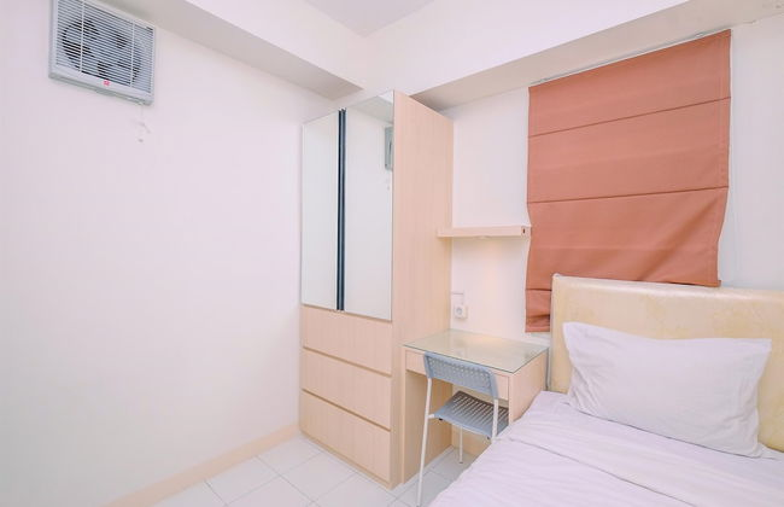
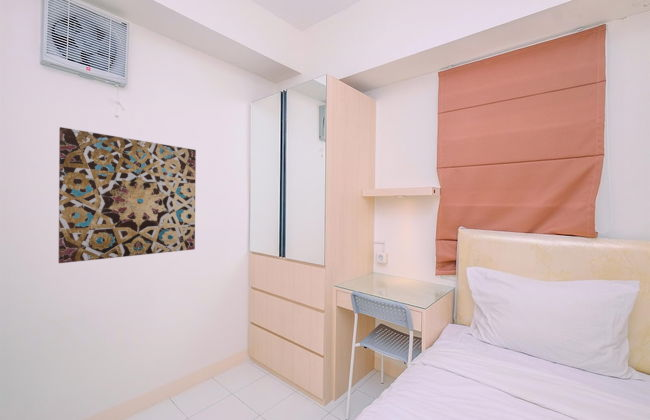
+ wall art [58,126,197,264]
